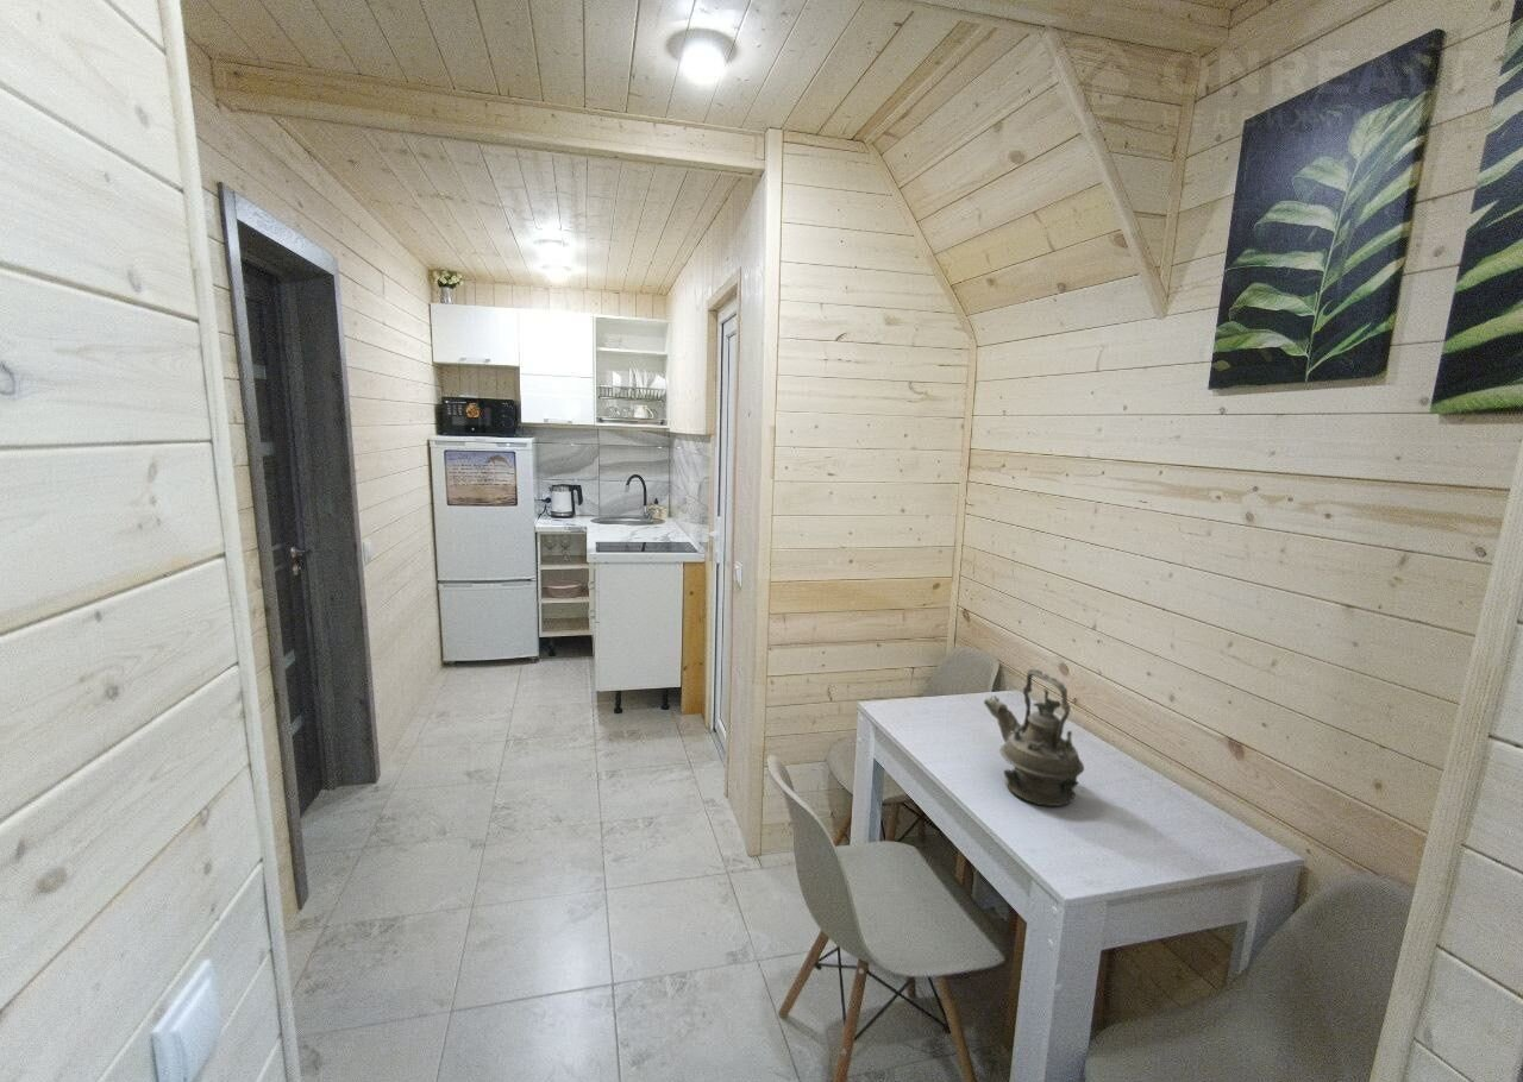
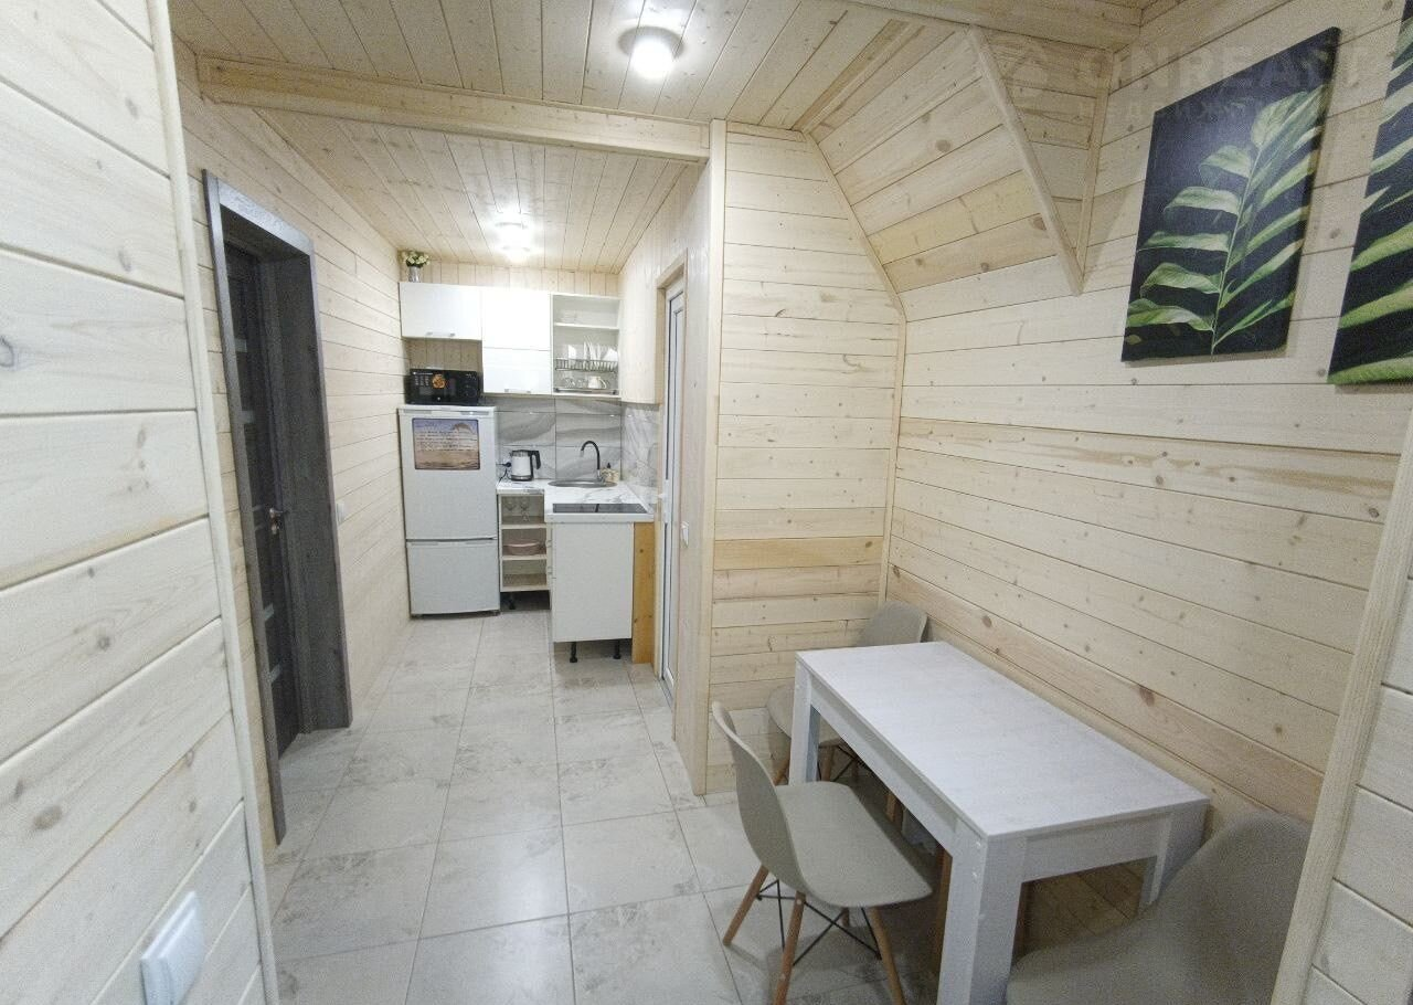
- teapot [983,667,1085,807]
